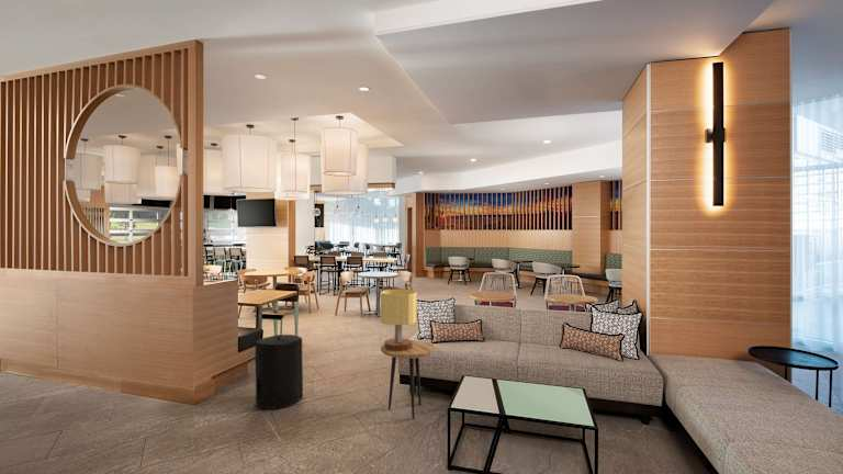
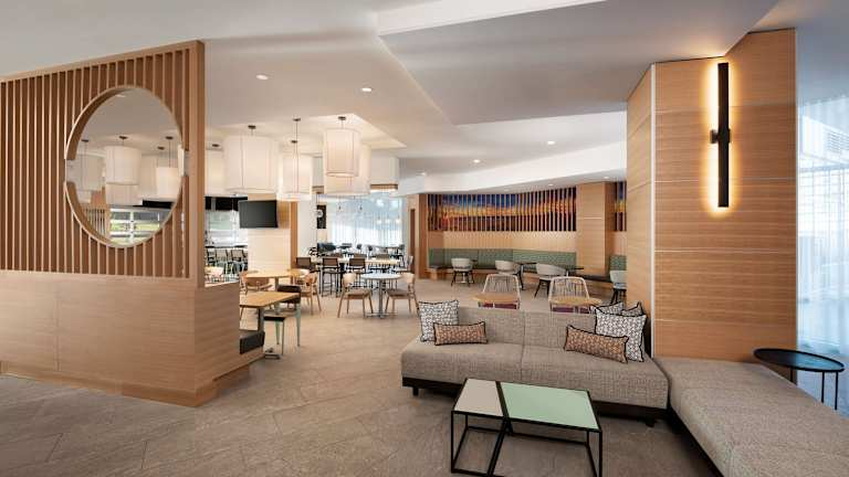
- table lamp [380,289,418,351]
- side table [380,339,436,420]
- trash can [255,334,304,410]
